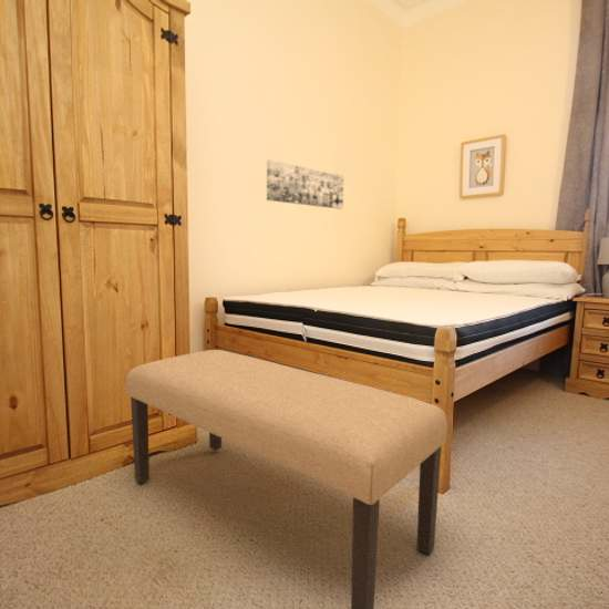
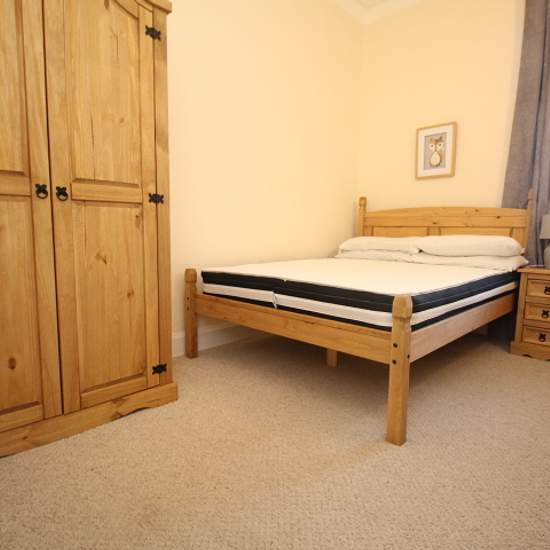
- bench [124,349,448,609]
- wall art [266,159,344,210]
